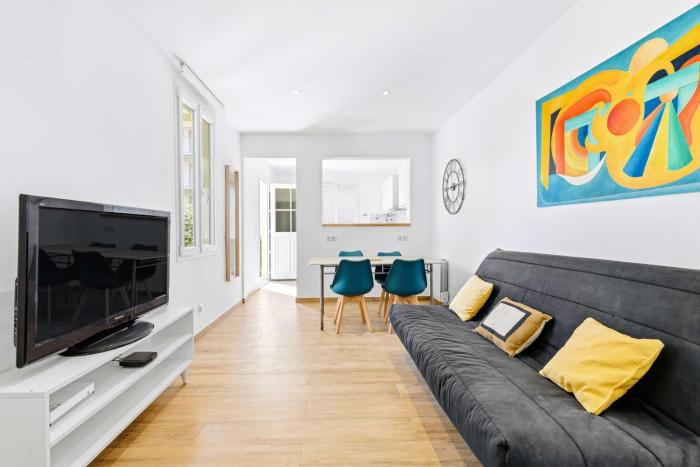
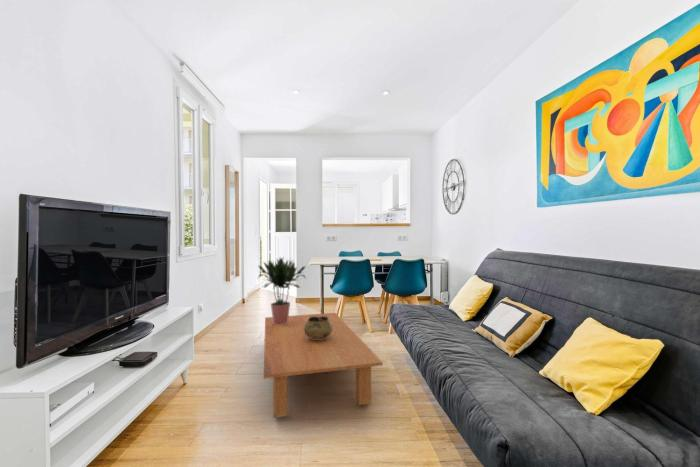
+ coffee table [263,312,384,418]
+ decorative bowl [304,316,333,340]
+ potted plant [257,256,307,325]
